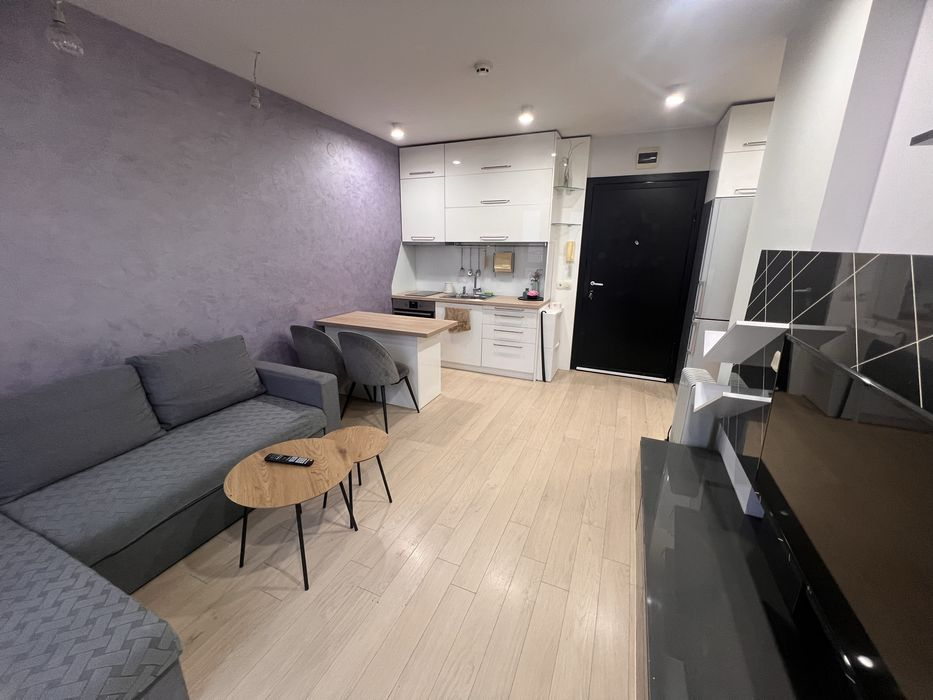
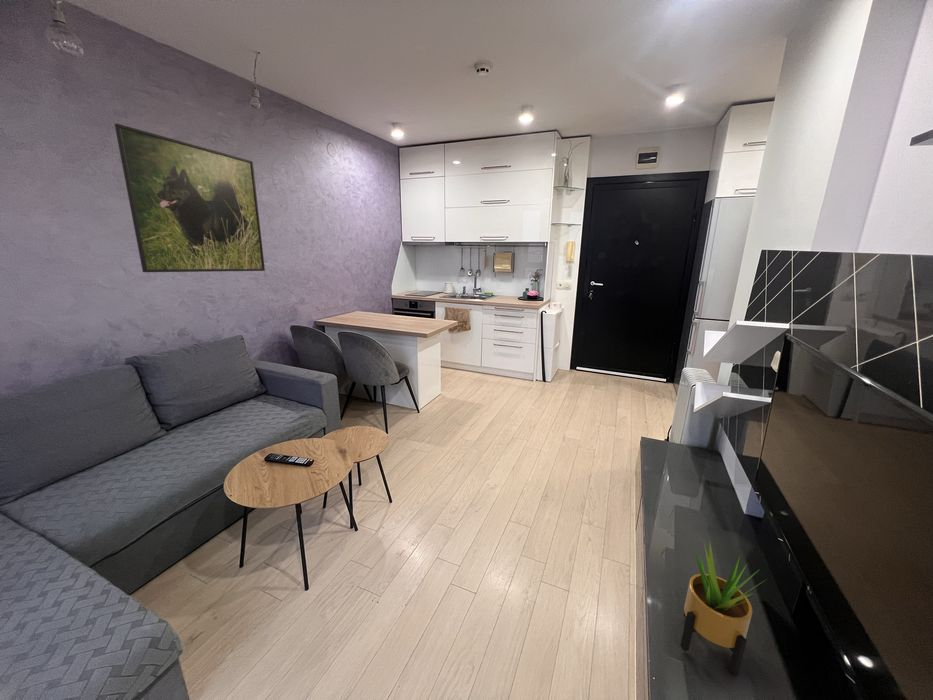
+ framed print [114,123,266,273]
+ potted plant [680,542,768,677]
